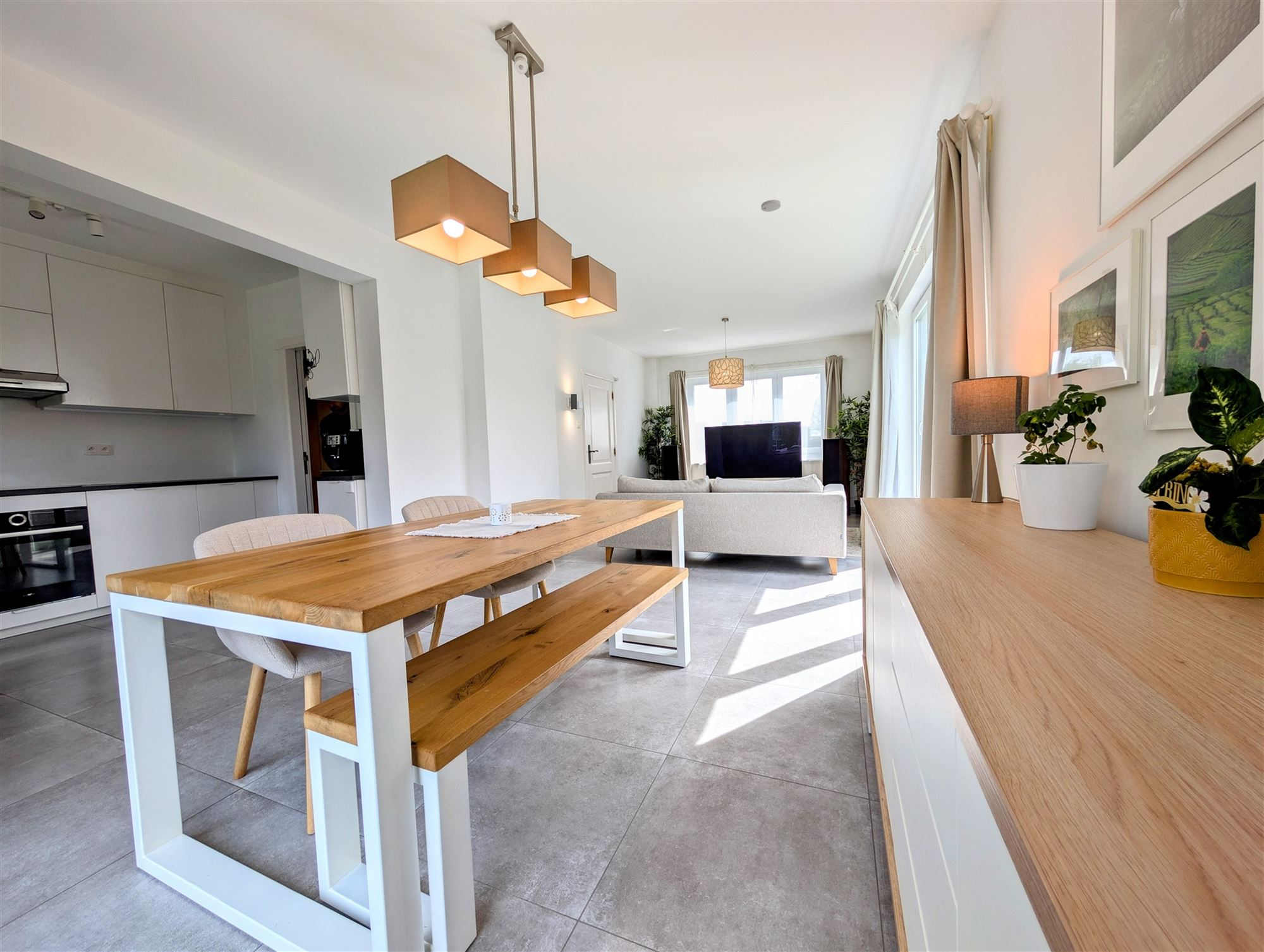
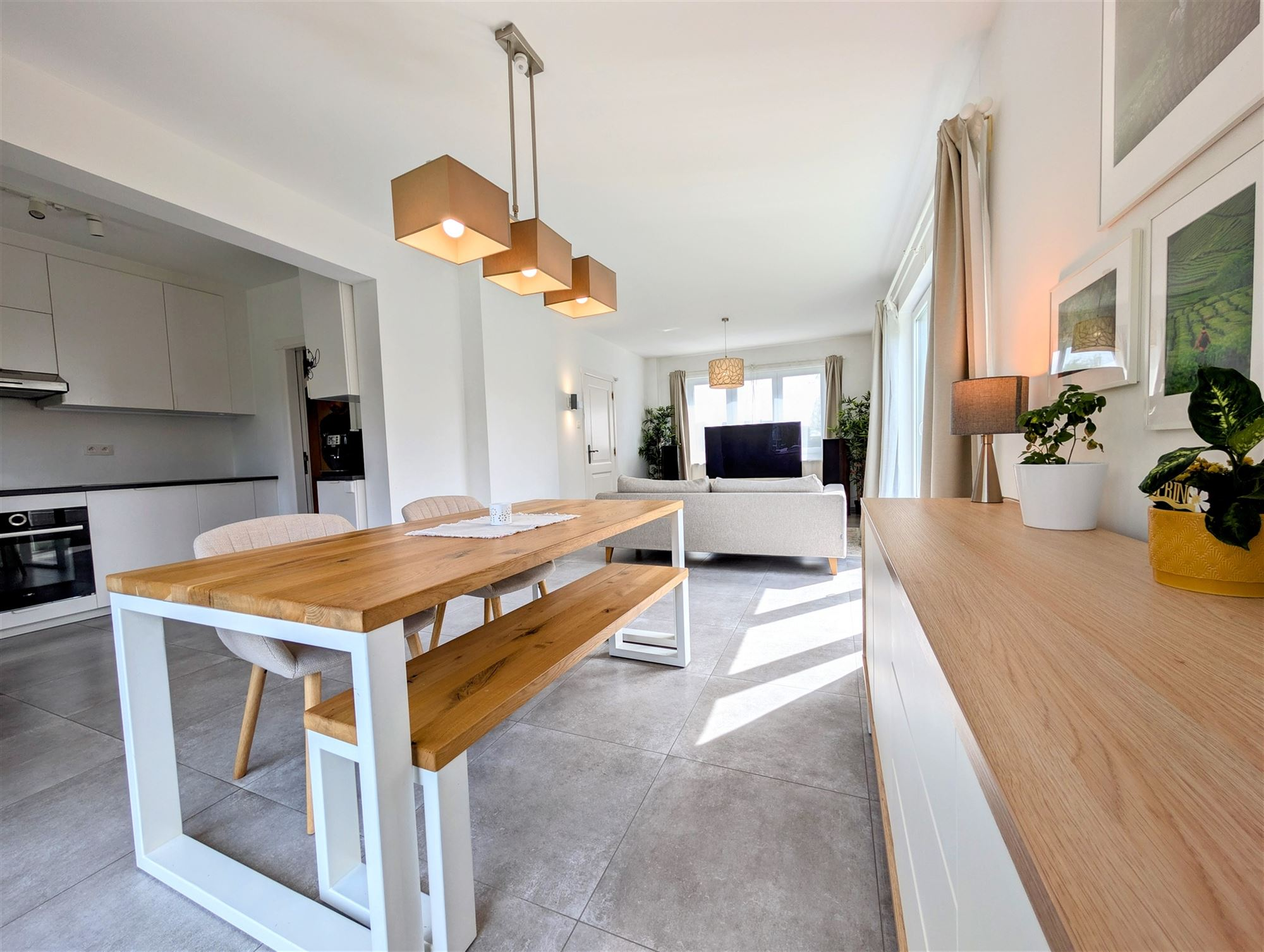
- smoke detector [760,199,781,212]
